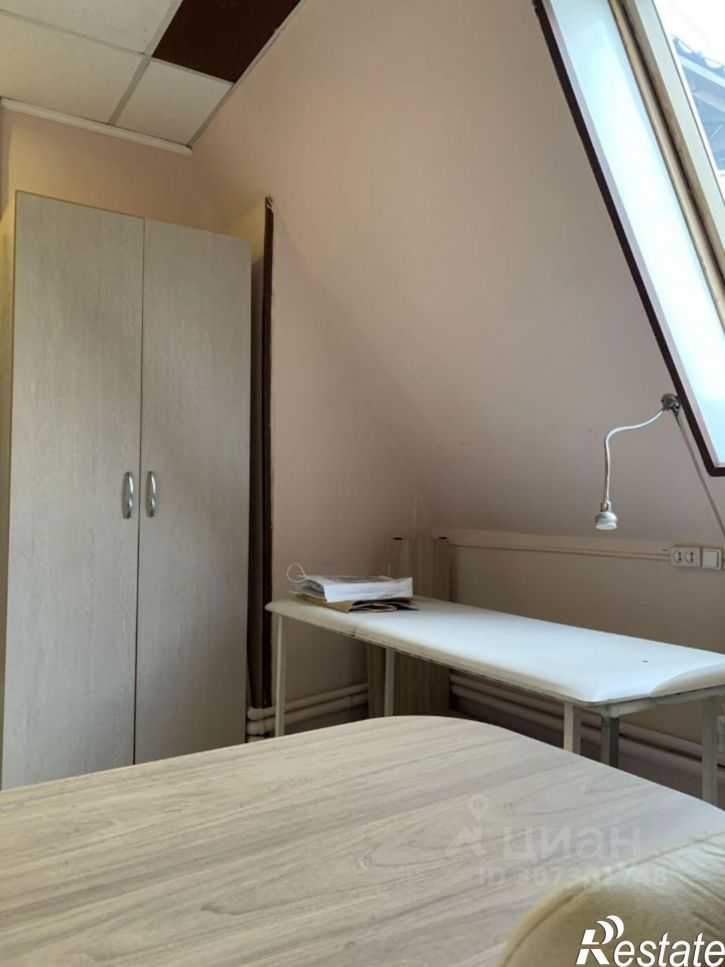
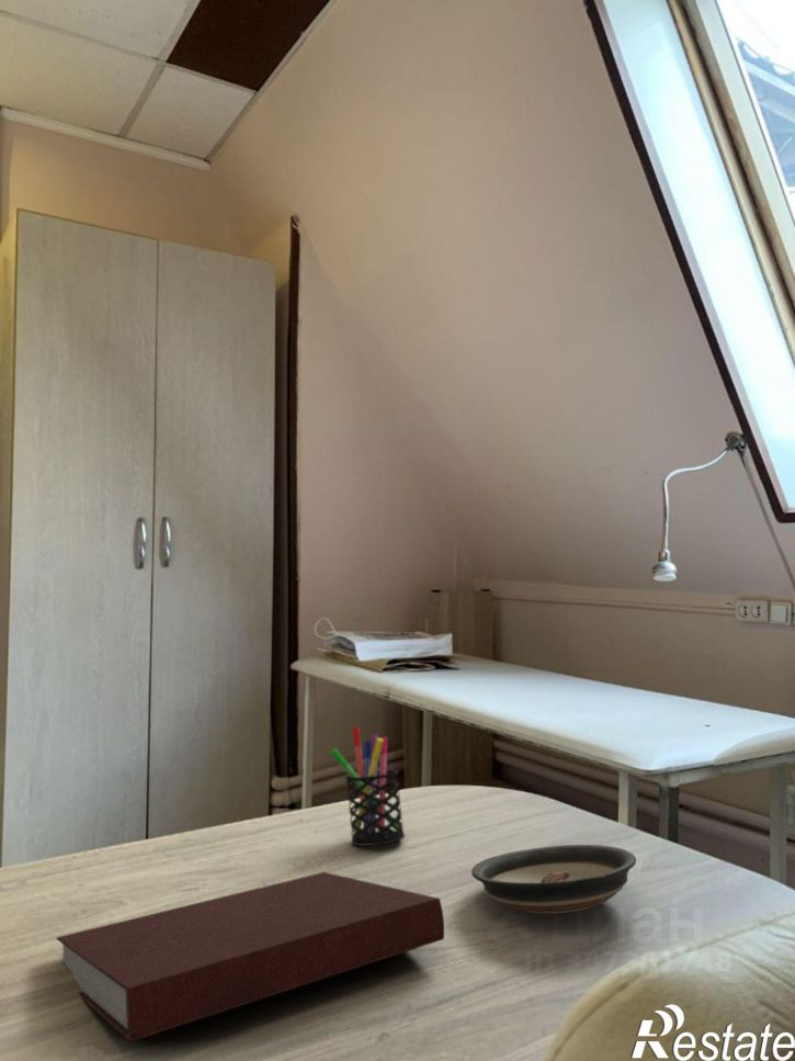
+ saucer [470,844,637,915]
+ notebook [55,871,445,1042]
+ pen holder [329,725,406,847]
